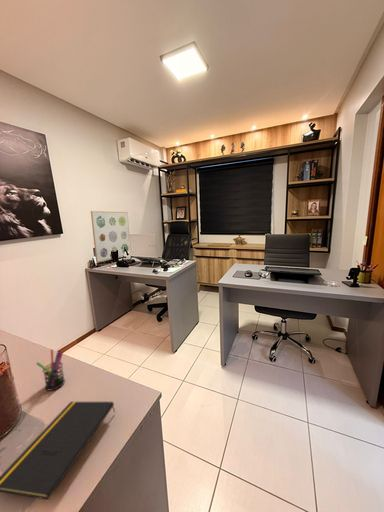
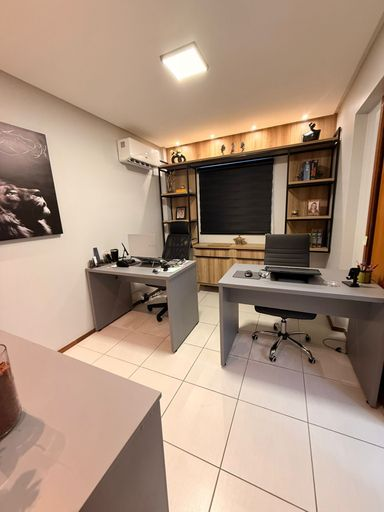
- pen holder [35,348,66,392]
- wall art [90,210,130,264]
- notepad [0,400,116,501]
